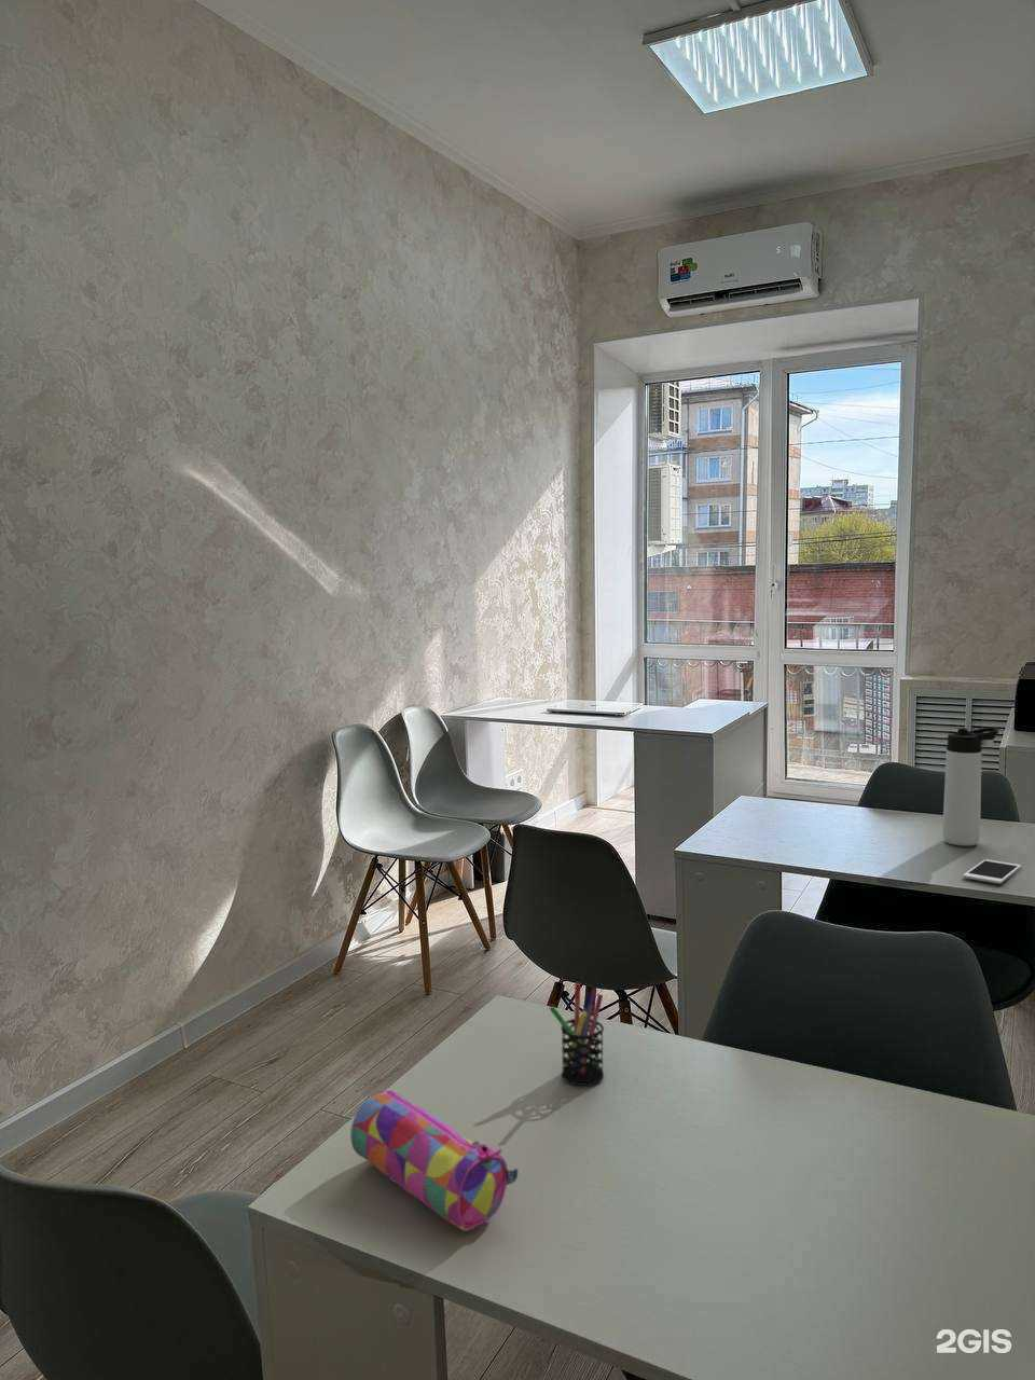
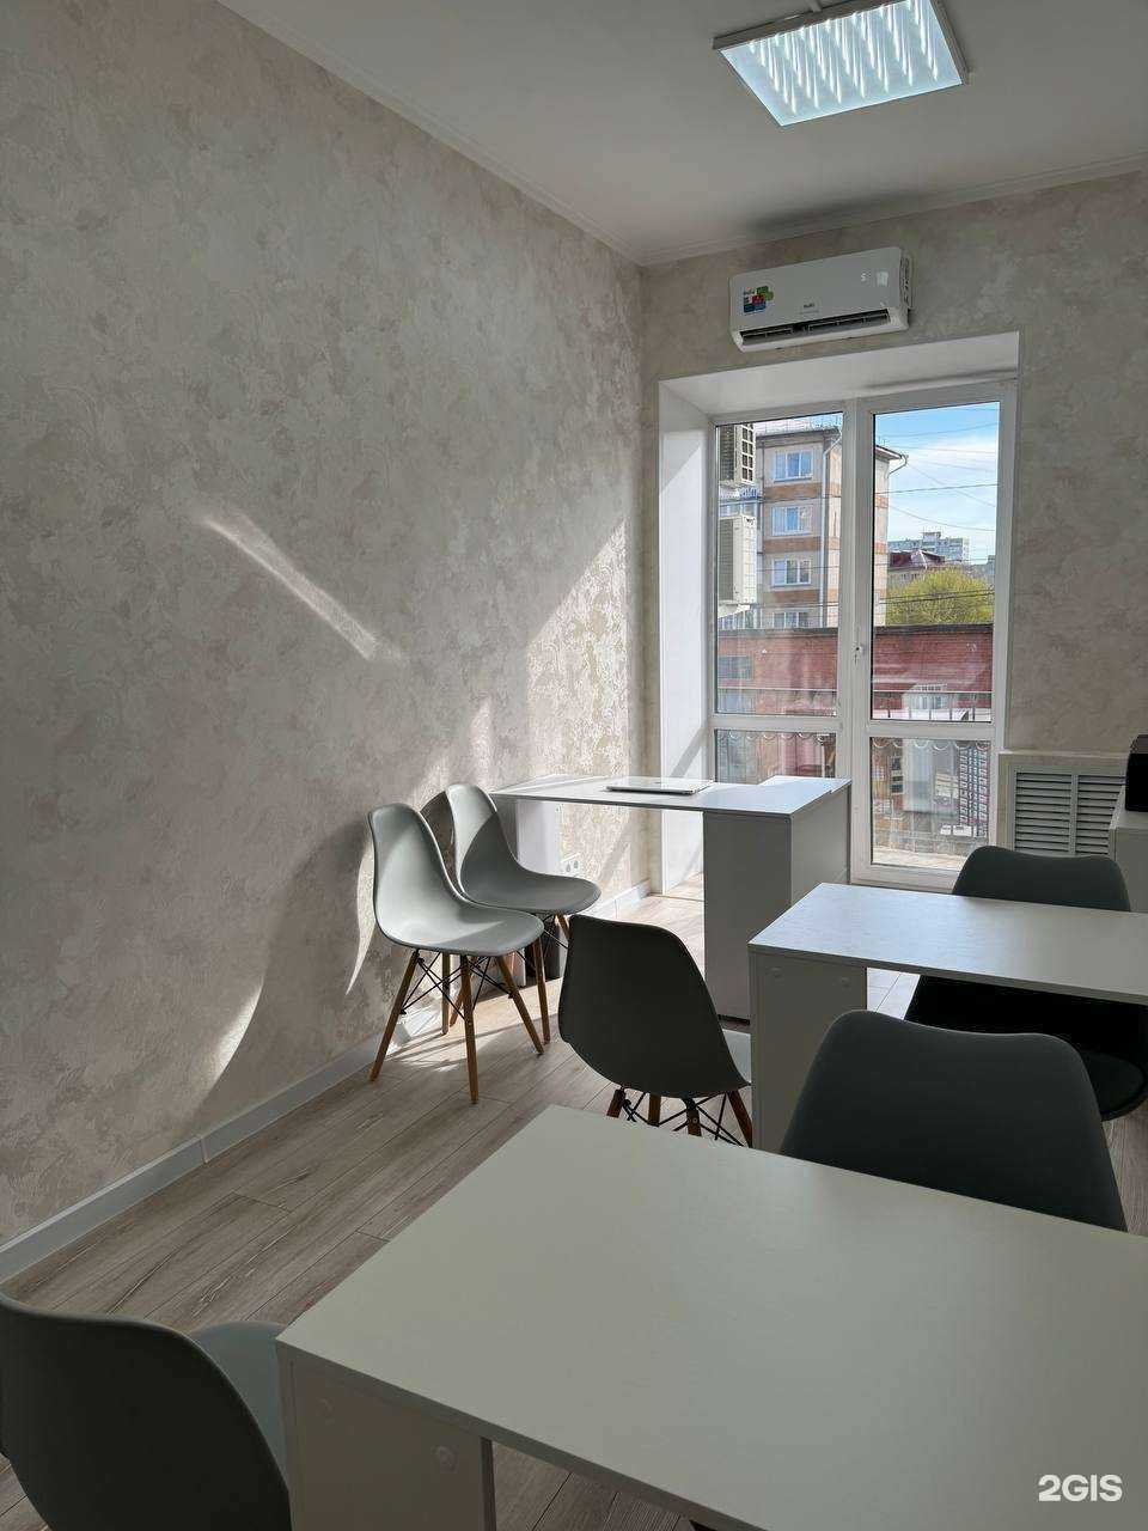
- cell phone [962,858,1022,886]
- thermos bottle [942,727,999,848]
- pencil case [349,1089,519,1232]
- pen holder [549,982,604,1087]
